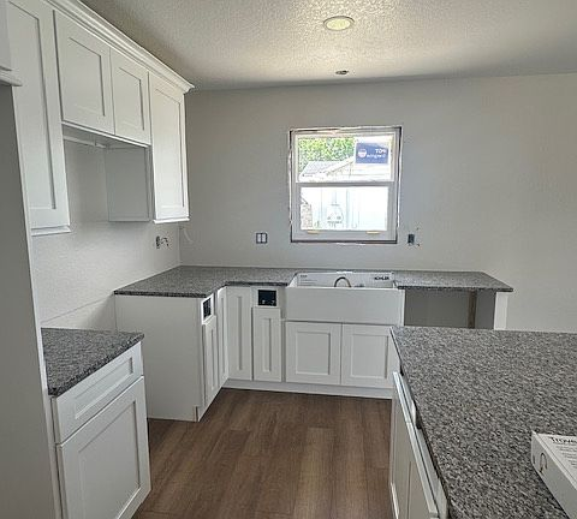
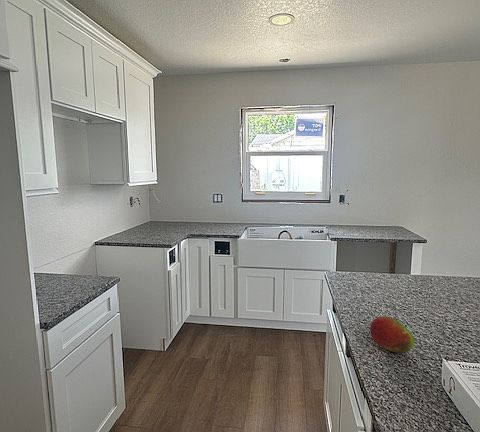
+ fruit [369,315,416,354]
